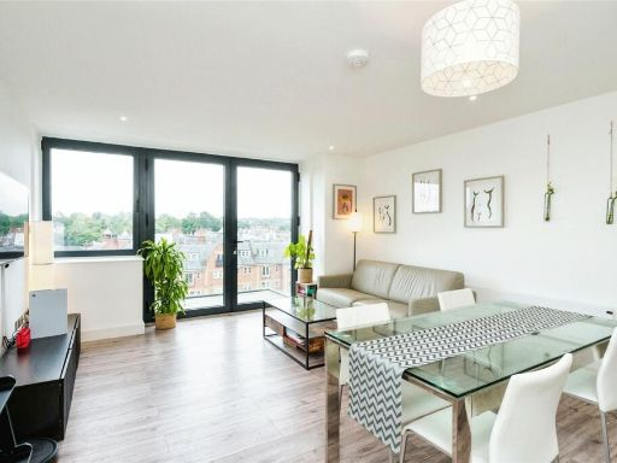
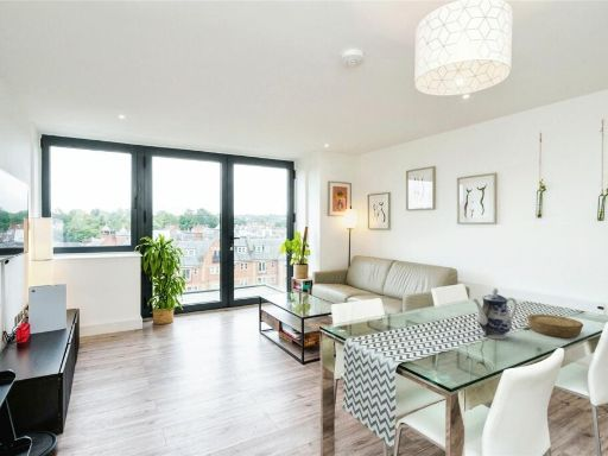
+ teapot [471,287,518,341]
+ bowl [526,314,584,340]
